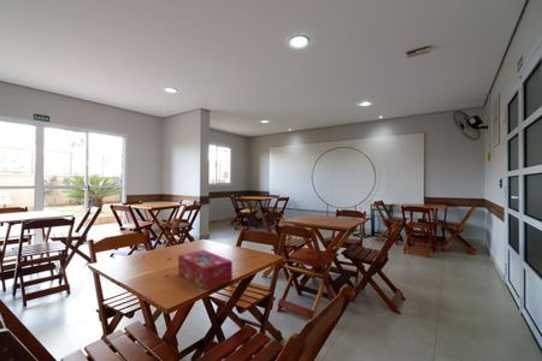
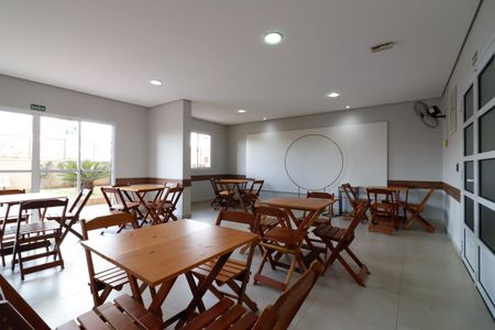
- tissue box [177,249,234,291]
